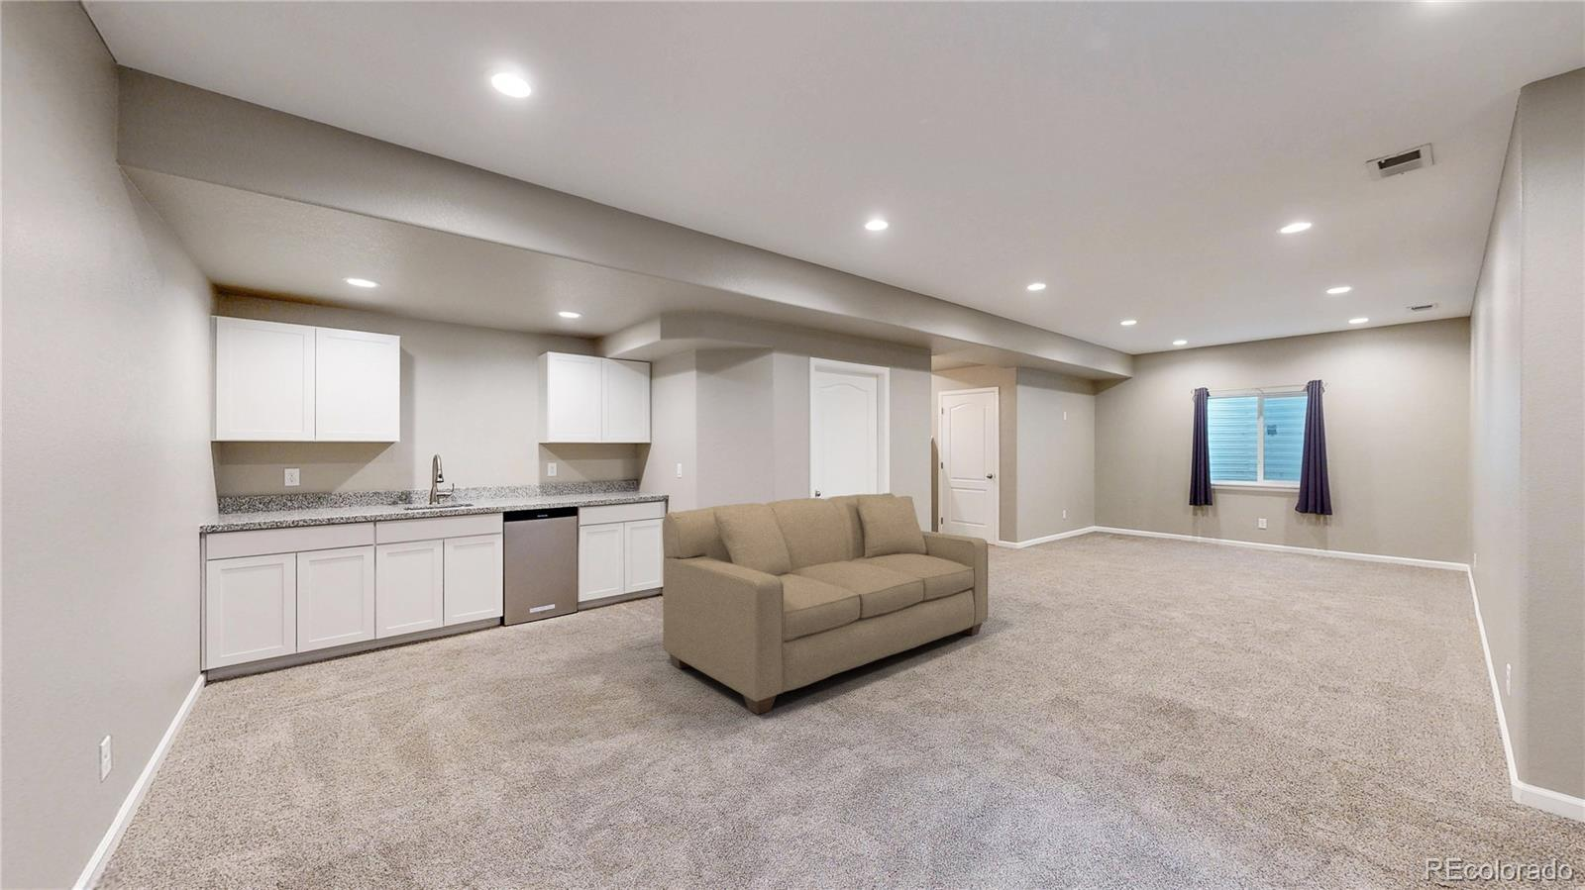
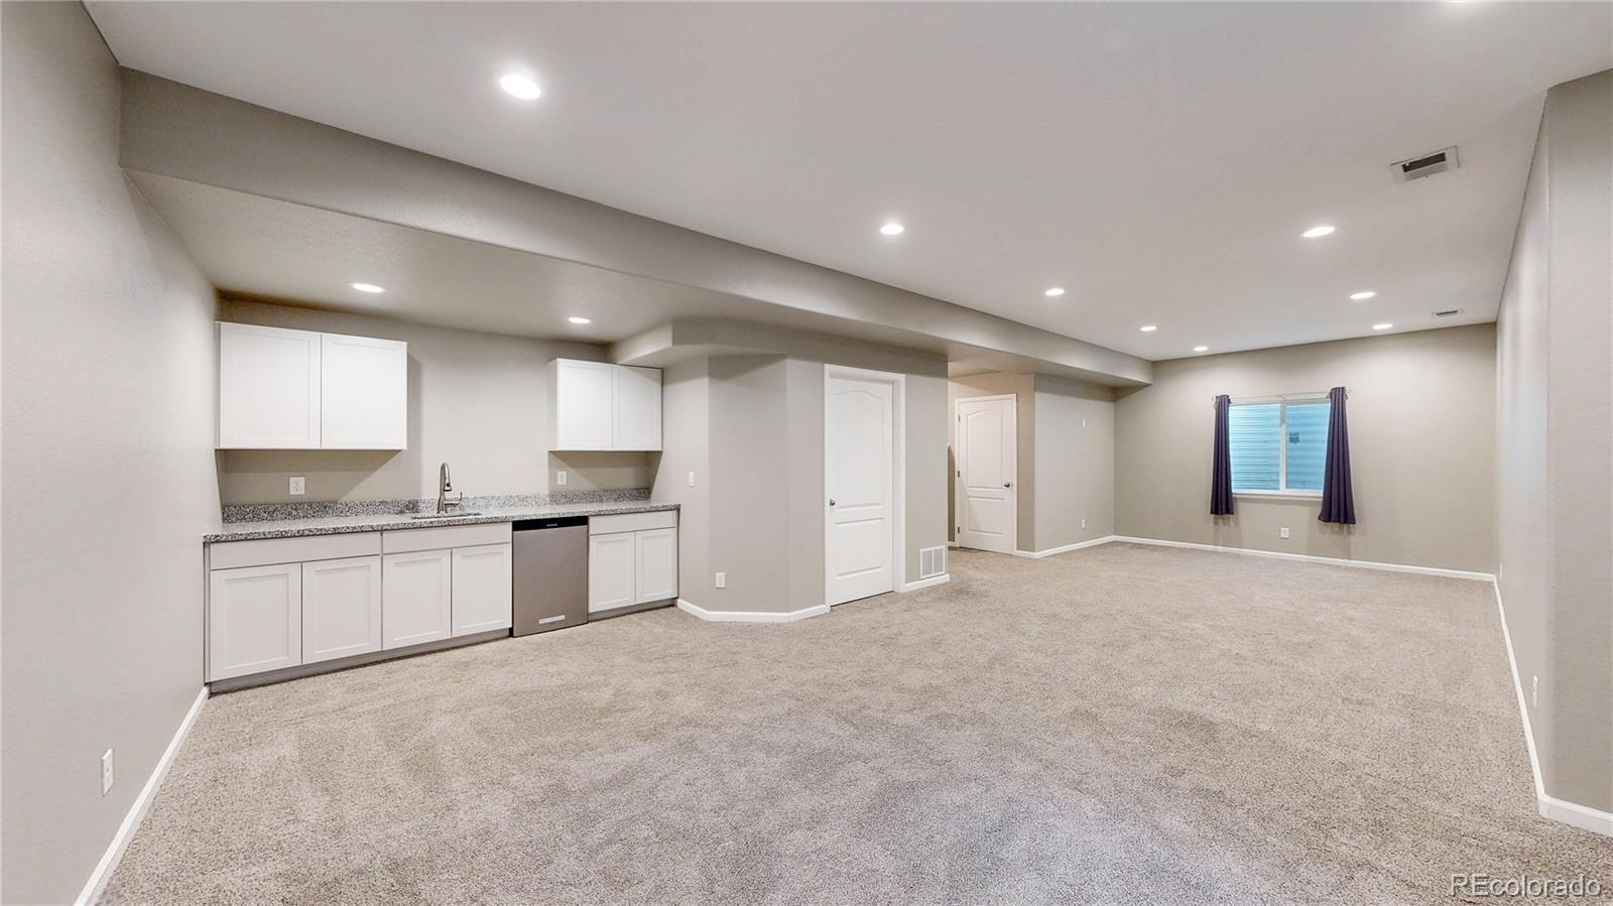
- sofa [662,492,988,716]
